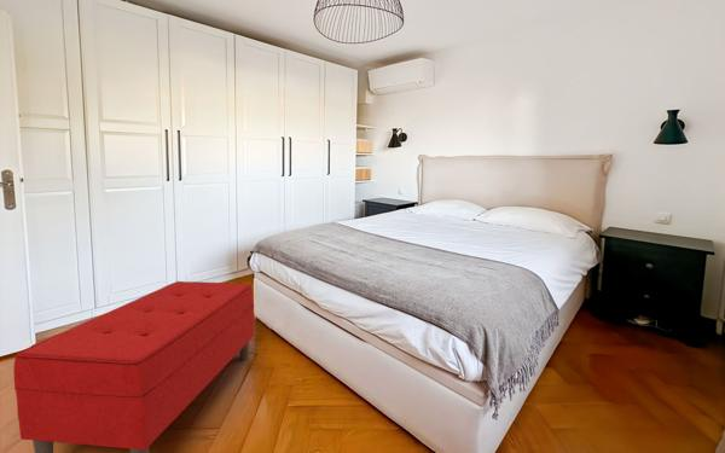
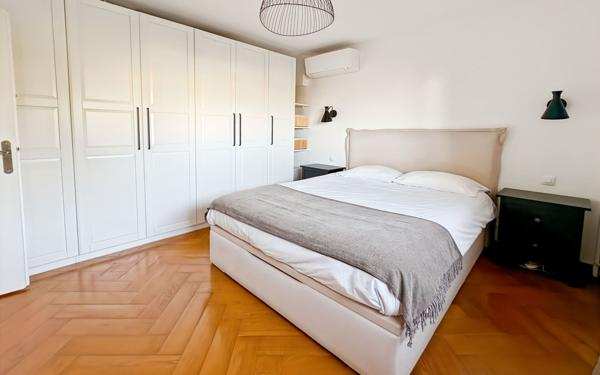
- bench [12,280,255,453]
